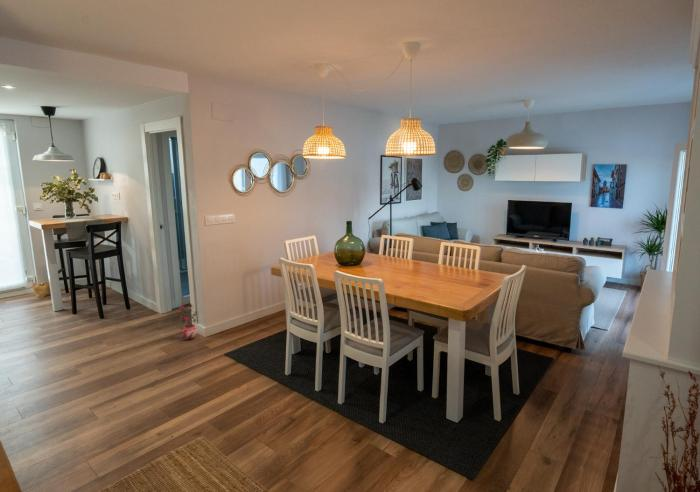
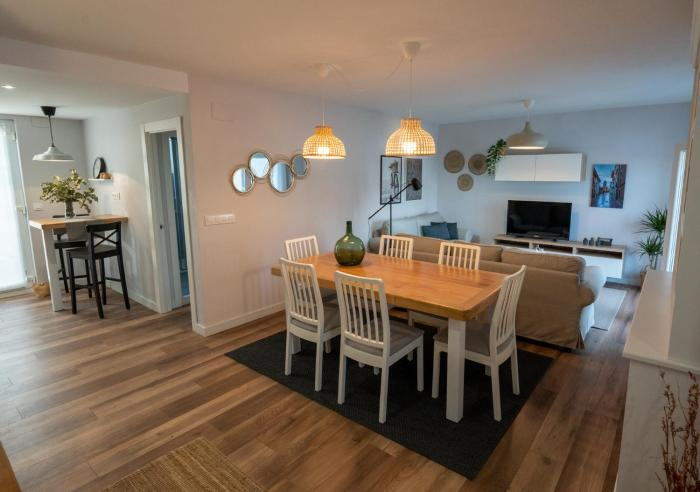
- potted plant [178,303,199,341]
